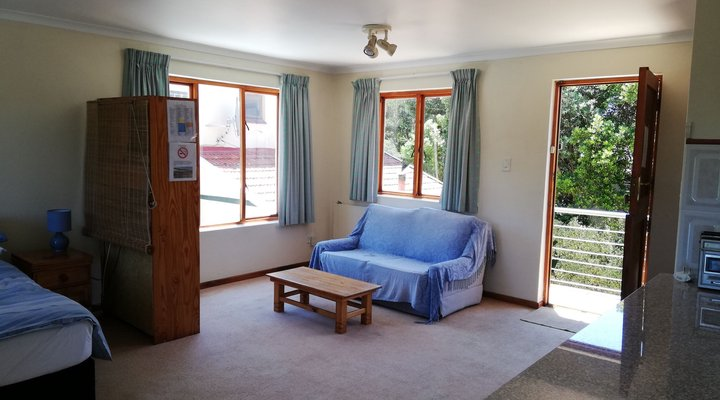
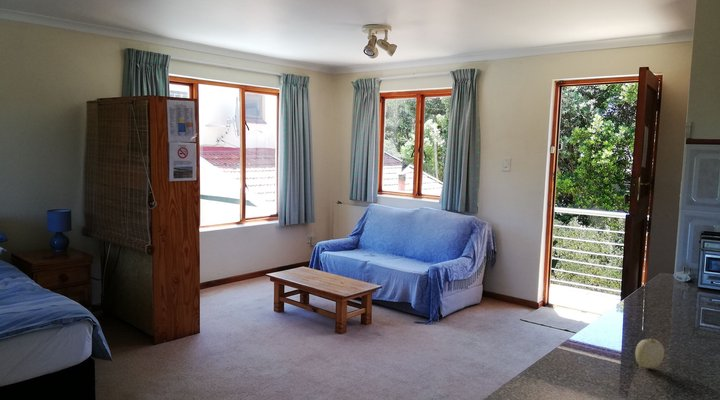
+ fruit [634,338,665,369]
